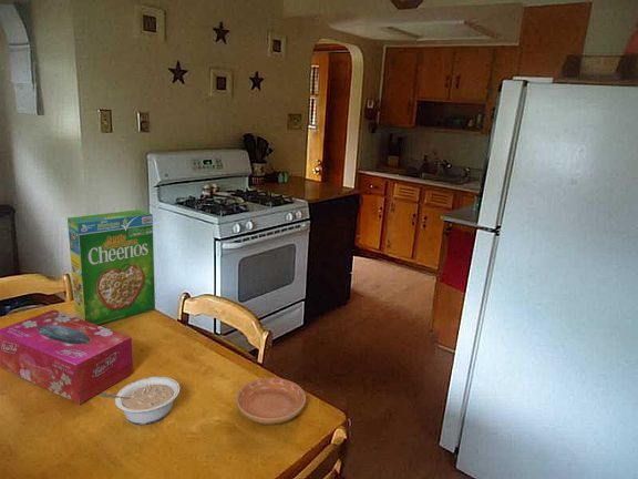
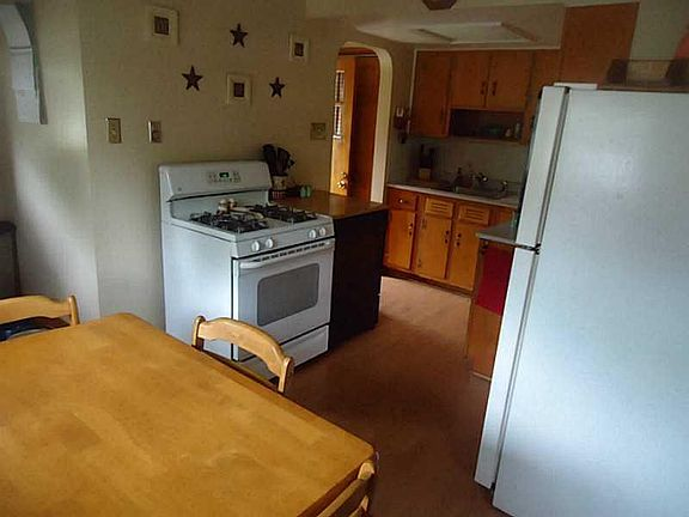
- legume [100,376,181,426]
- saucer [235,377,307,426]
- tissue box [0,308,134,406]
- cereal box [66,208,156,326]
